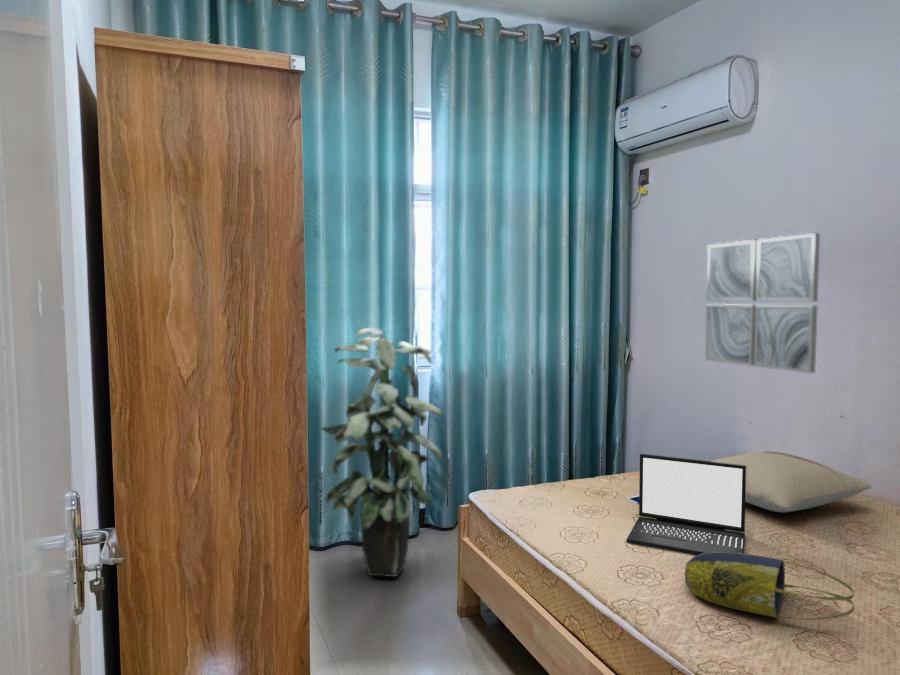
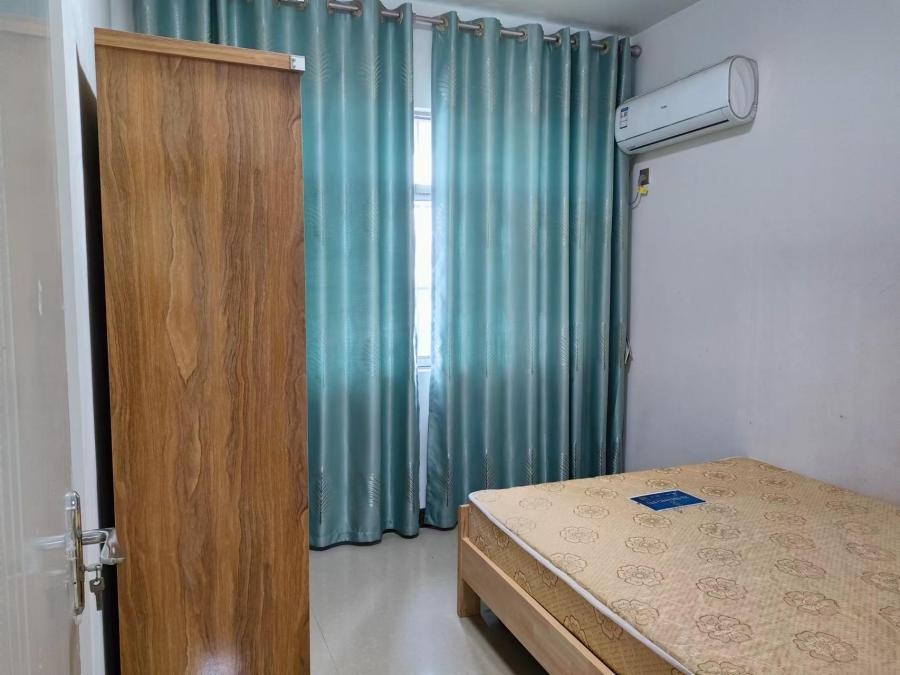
- pillow [711,450,873,513]
- wall art [704,232,821,374]
- laptop [626,453,746,556]
- tote bag [684,552,855,621]
- indoor plant [319,327,443,578]
